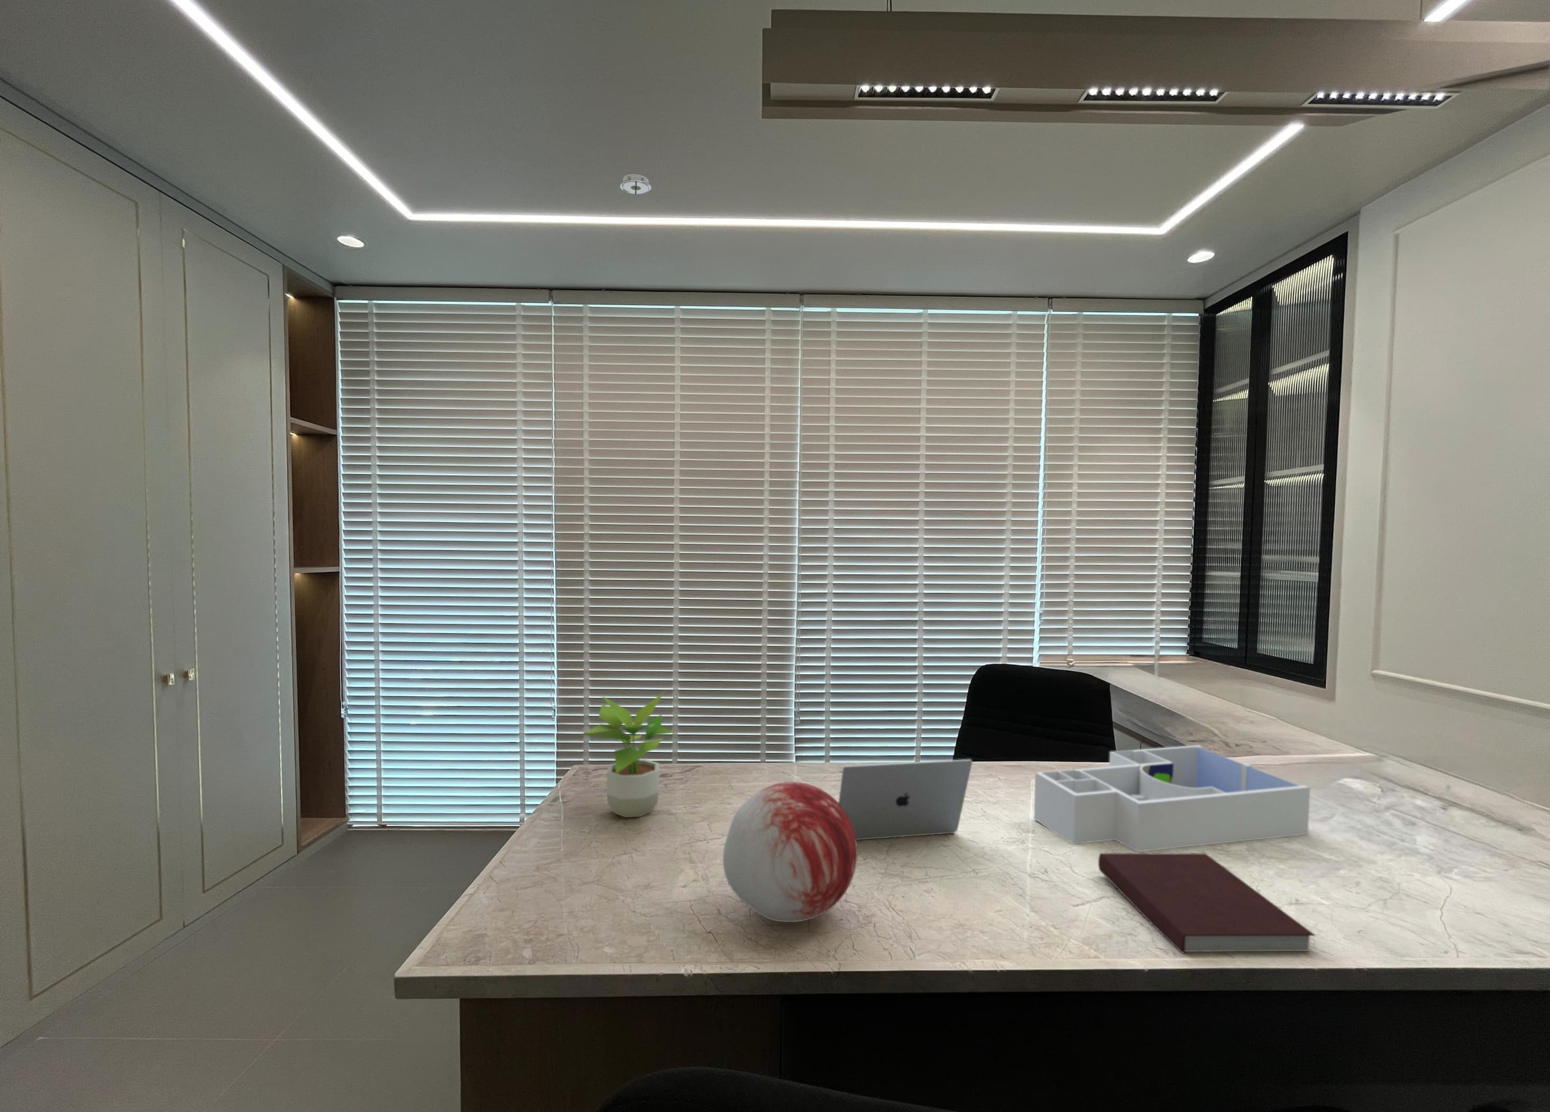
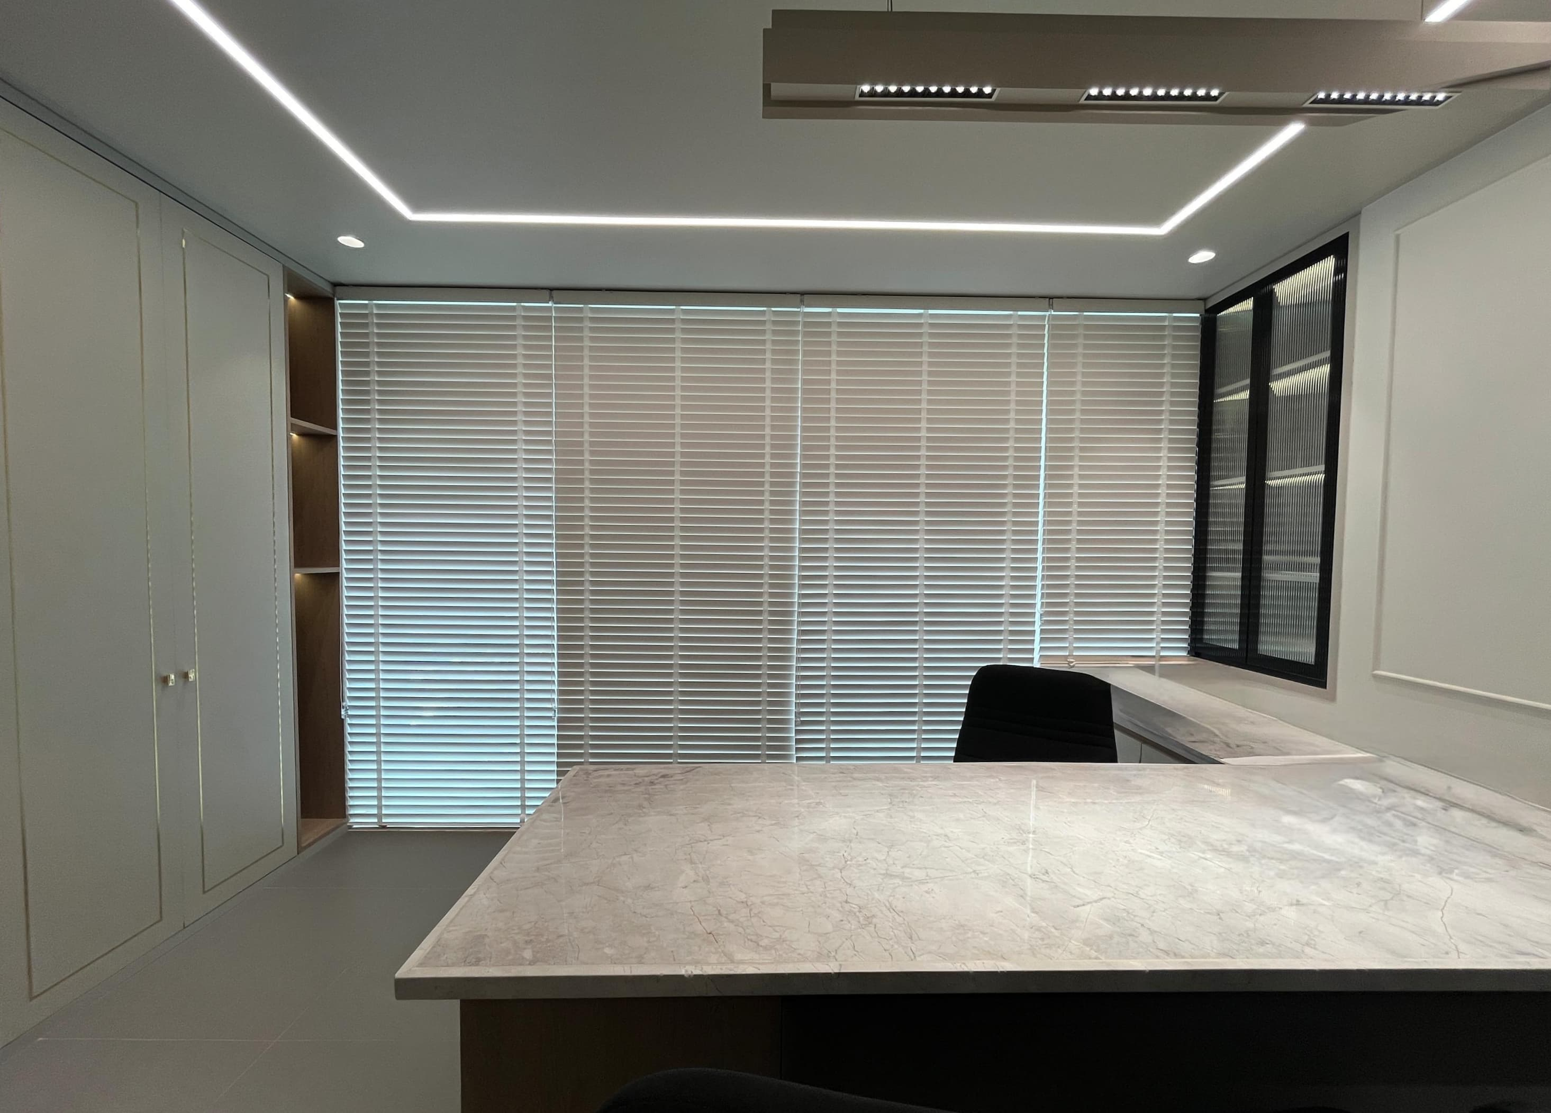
- laptop [838,758,974,841]
- decorative orb [722,781,858,923]
- desk organizer [1034,745,1311,852]
- notebook [1098,852,1315,954]
- potted plant [579,691,676,818]
- smoke detector [619,175,652,195]
